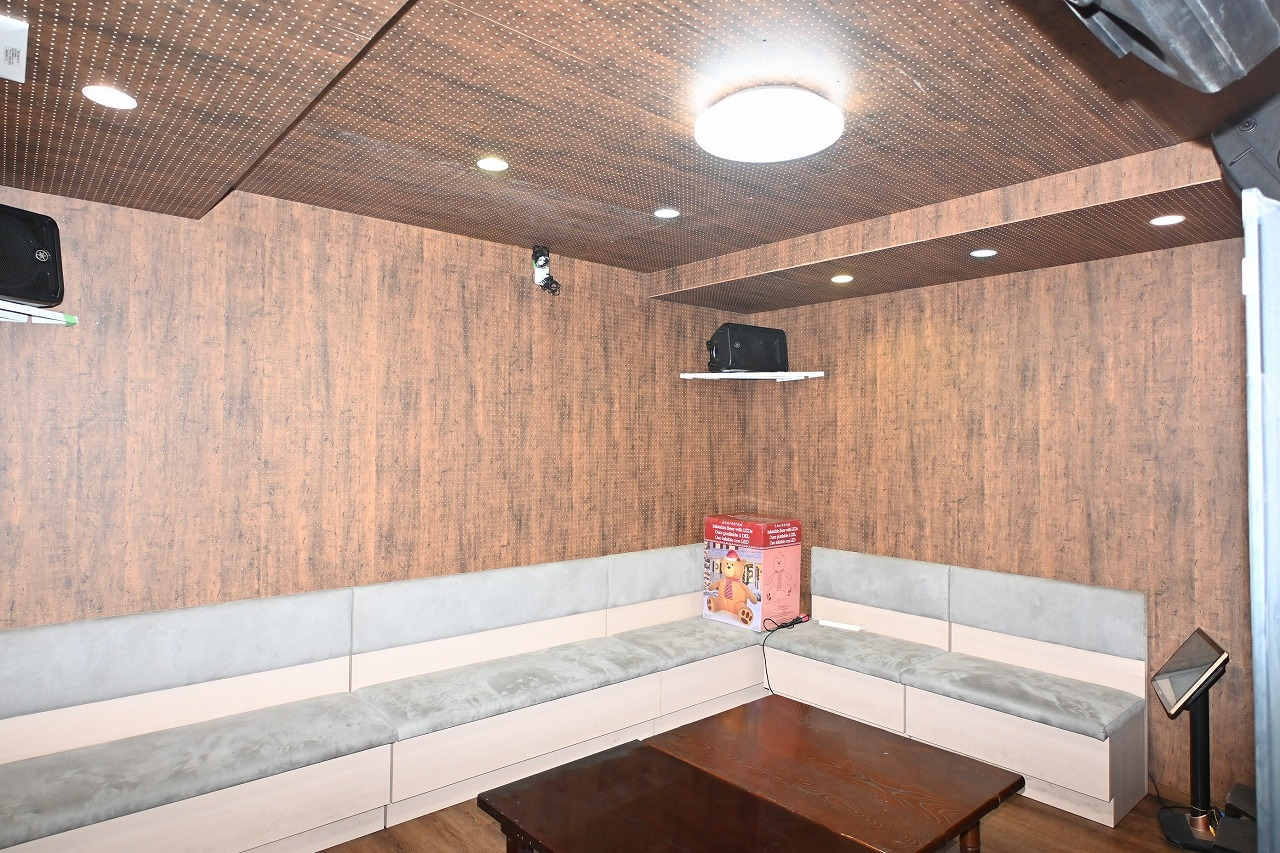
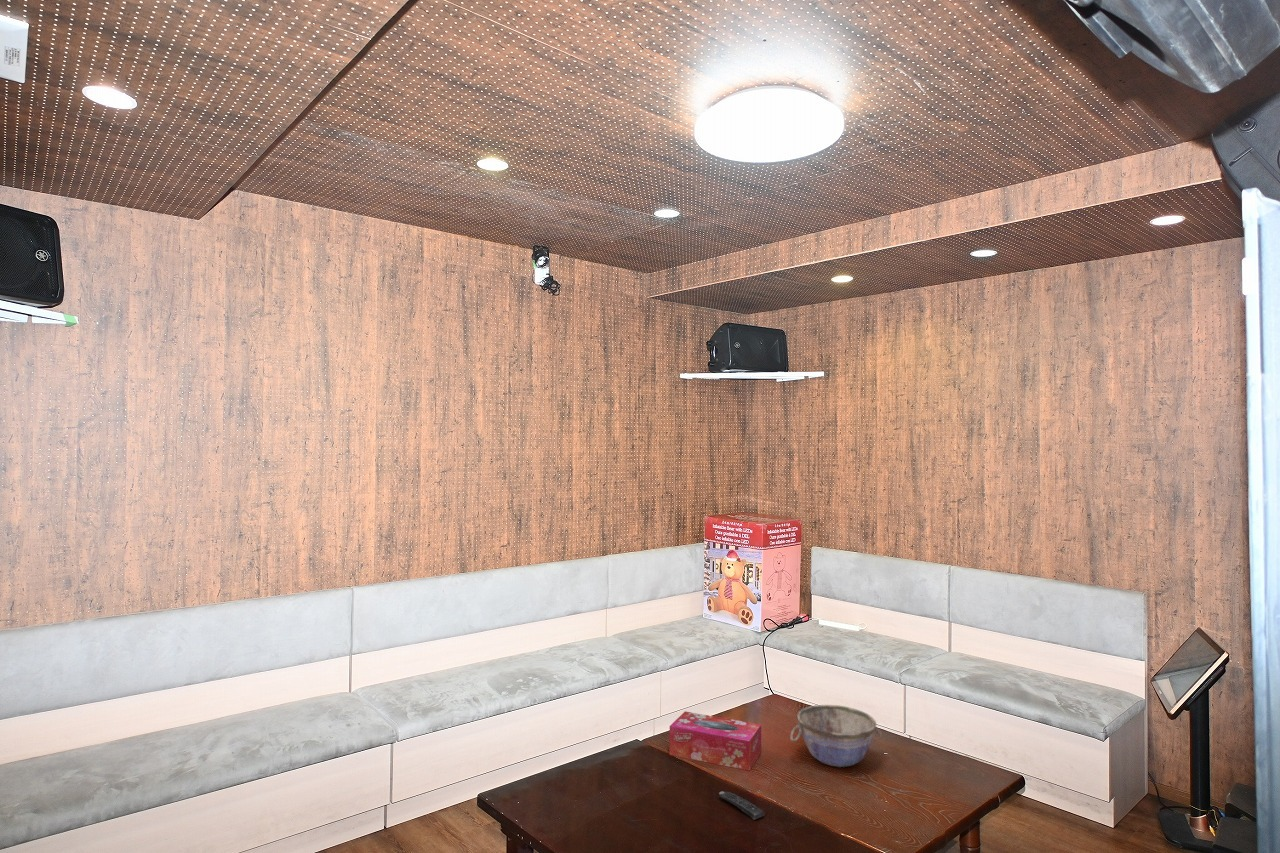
+ bowl [789,704,884,768]
+ remote control [718,791,765,821]
+ tissue box [668,710,762,772]
